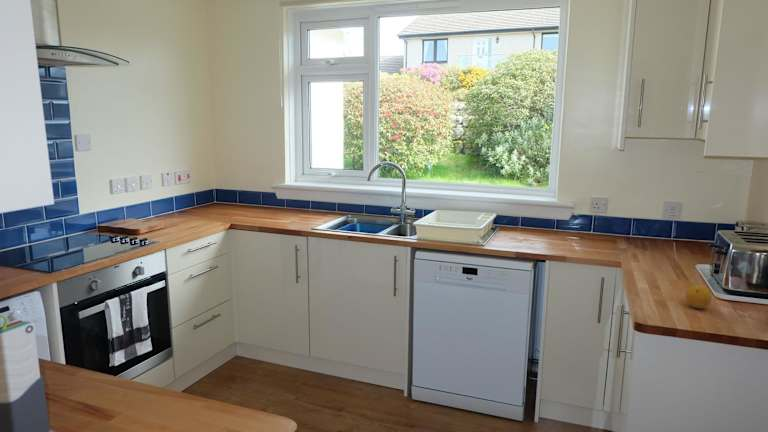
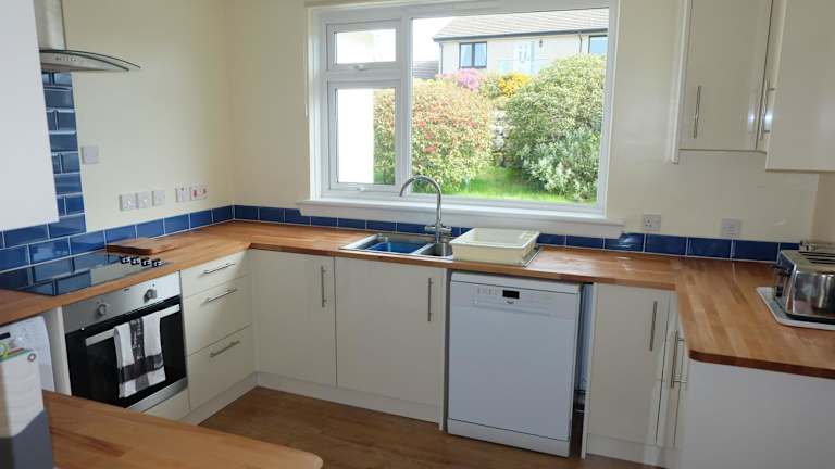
- fruit [685,284,713,310]
